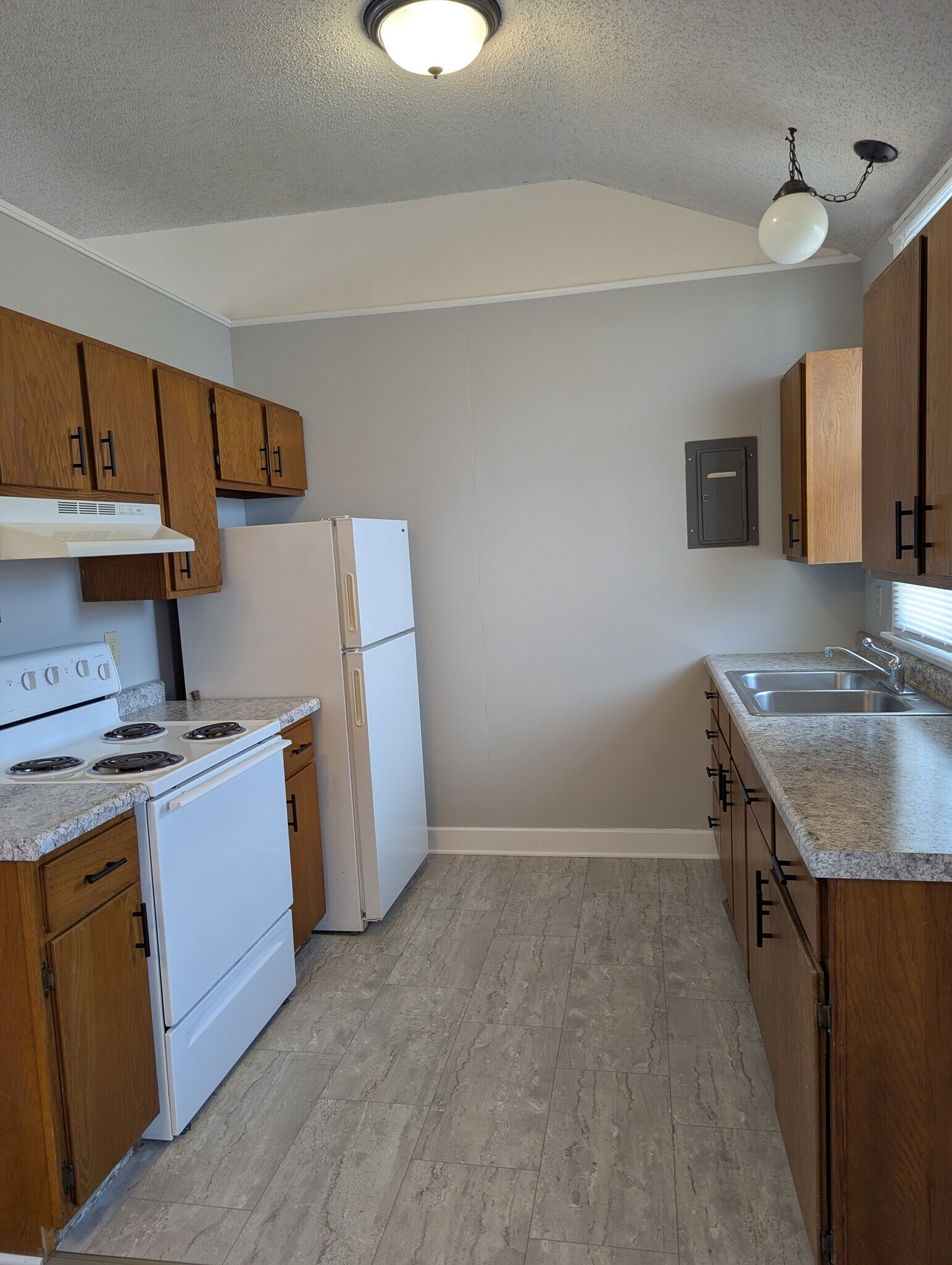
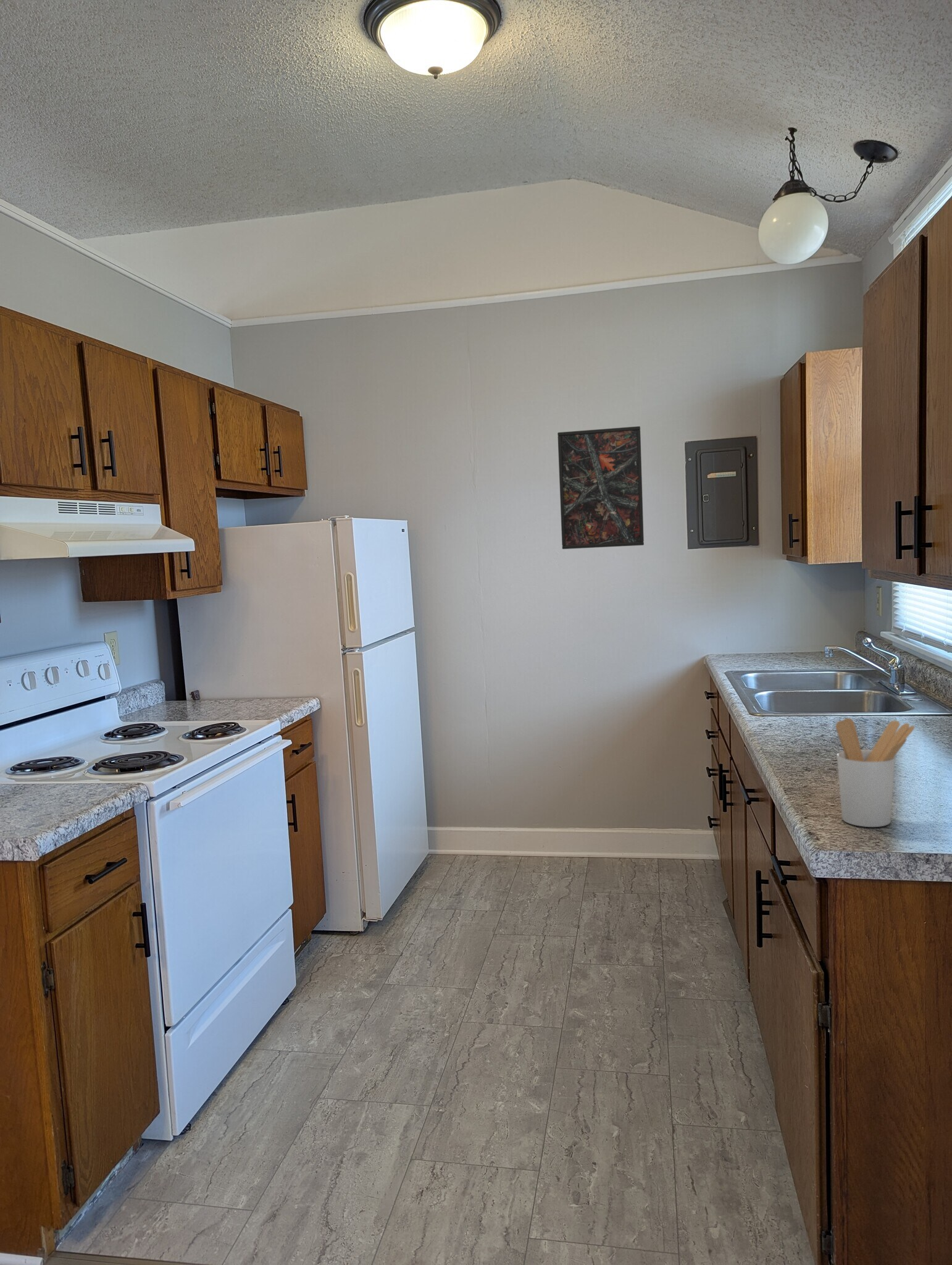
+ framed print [557,426,645,550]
+ utensil holder [835,718,915,828]
